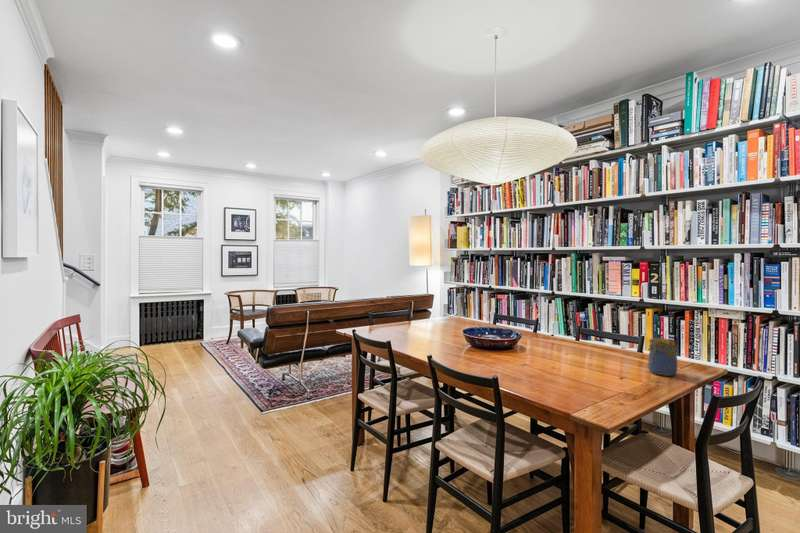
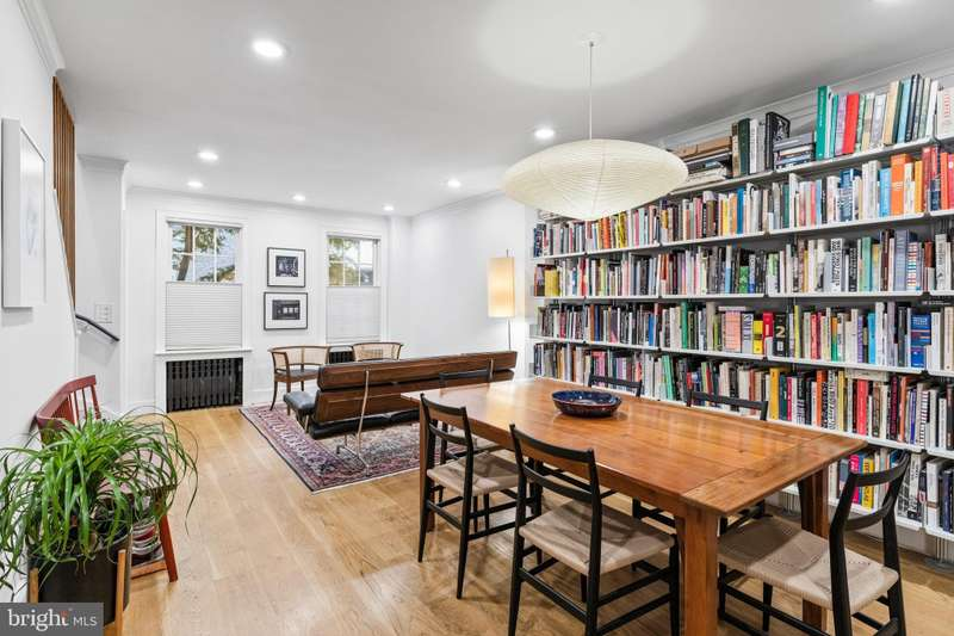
- jar [647,337,678,377]
